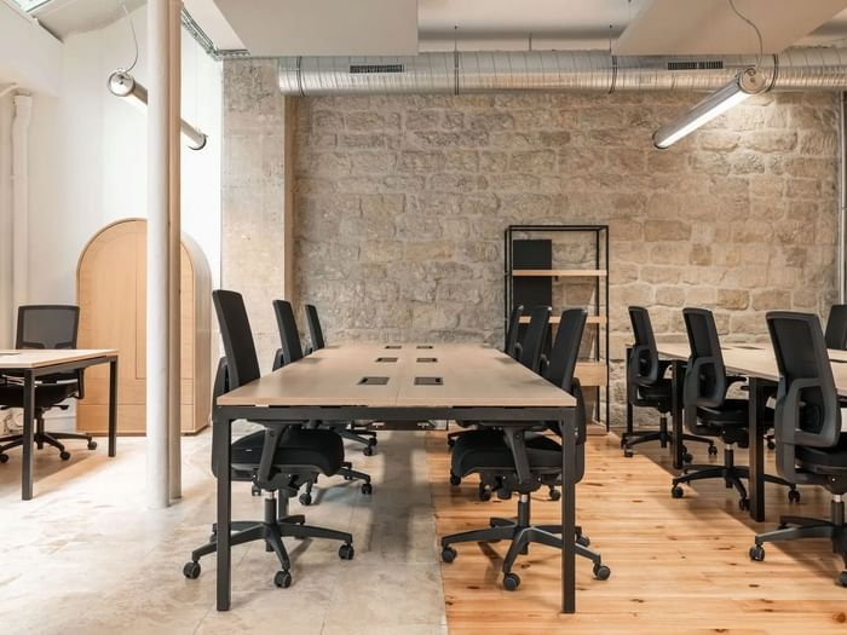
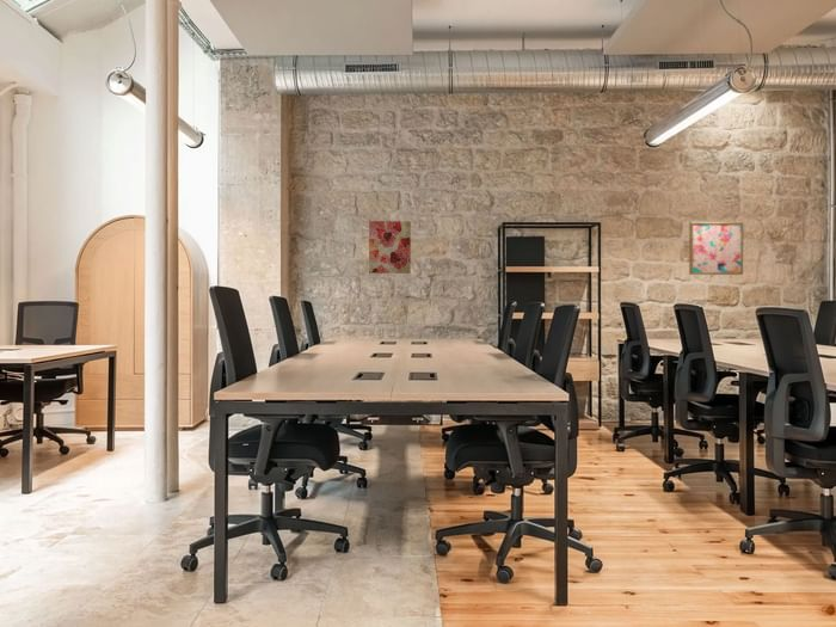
+ wall art [688,221,744,276]
+ wall art [368,220,412,275]
